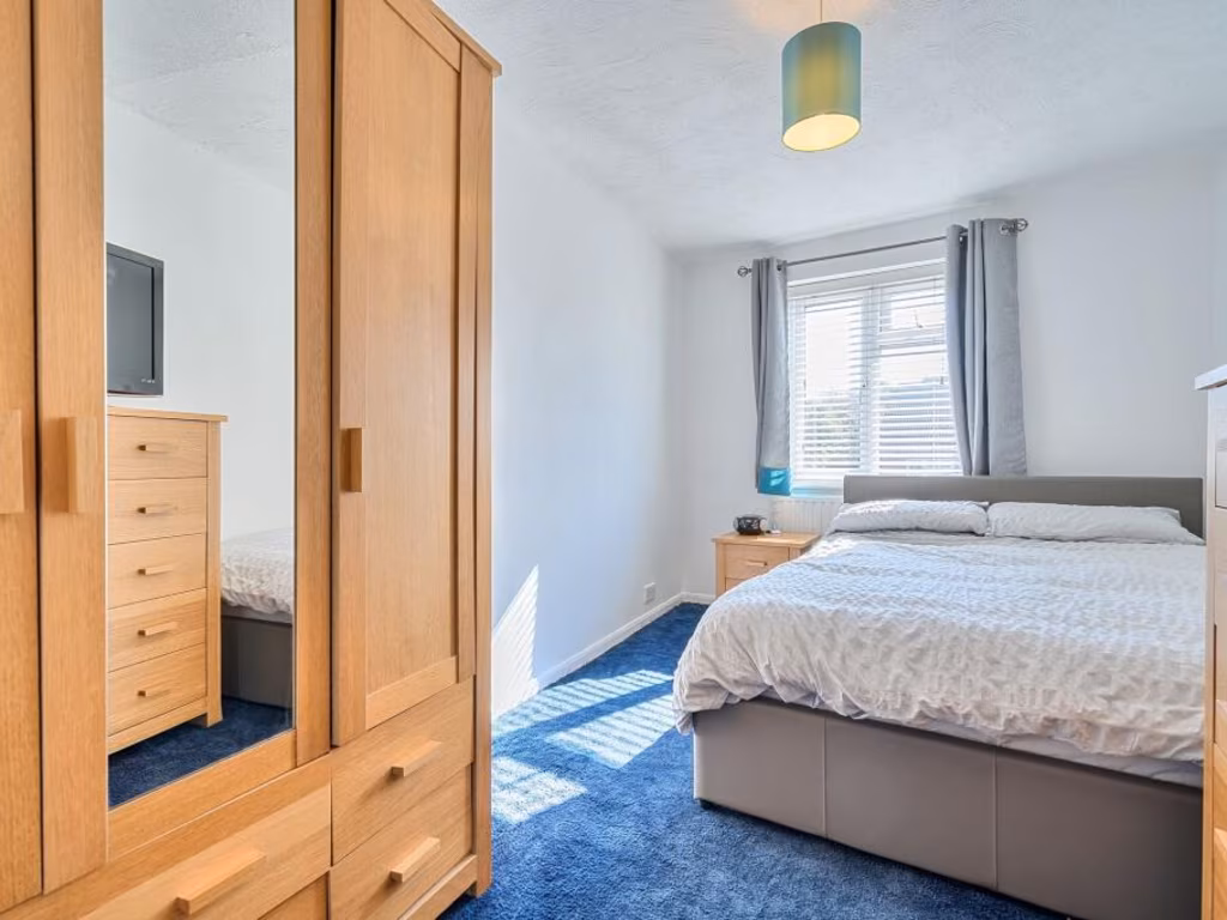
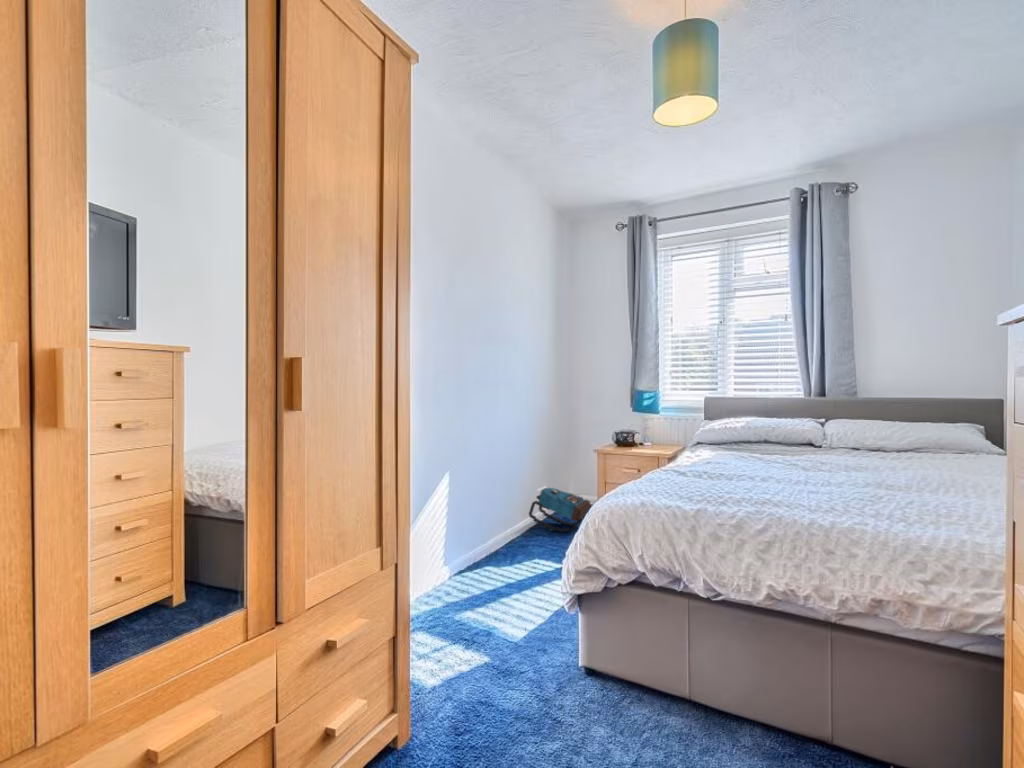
+ backpack [527,487,592,533]
